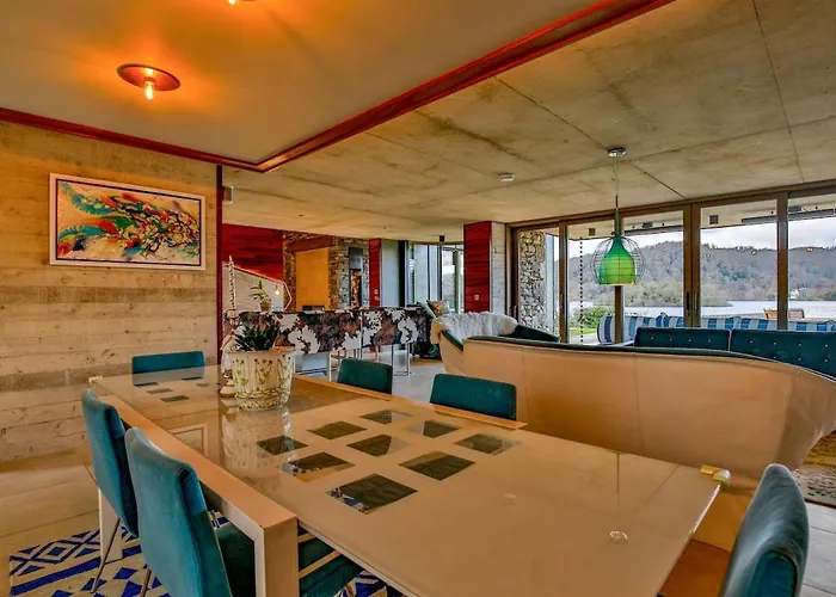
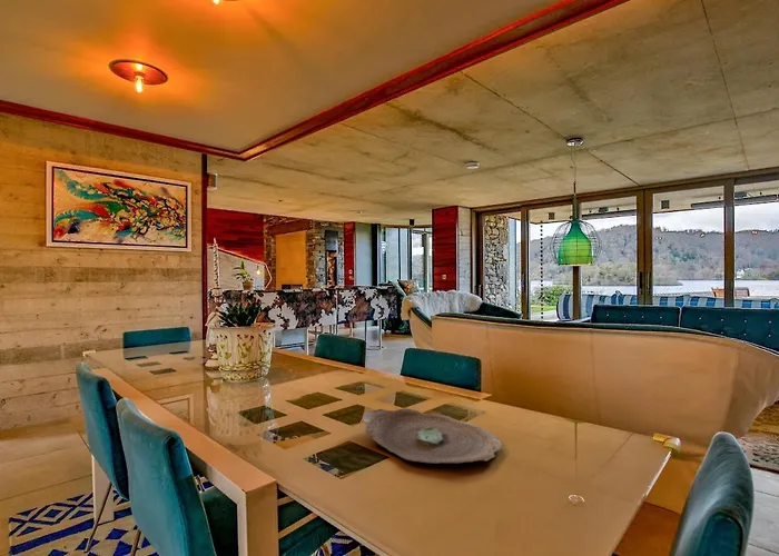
+ decorative bowl [362,408,503,464]
